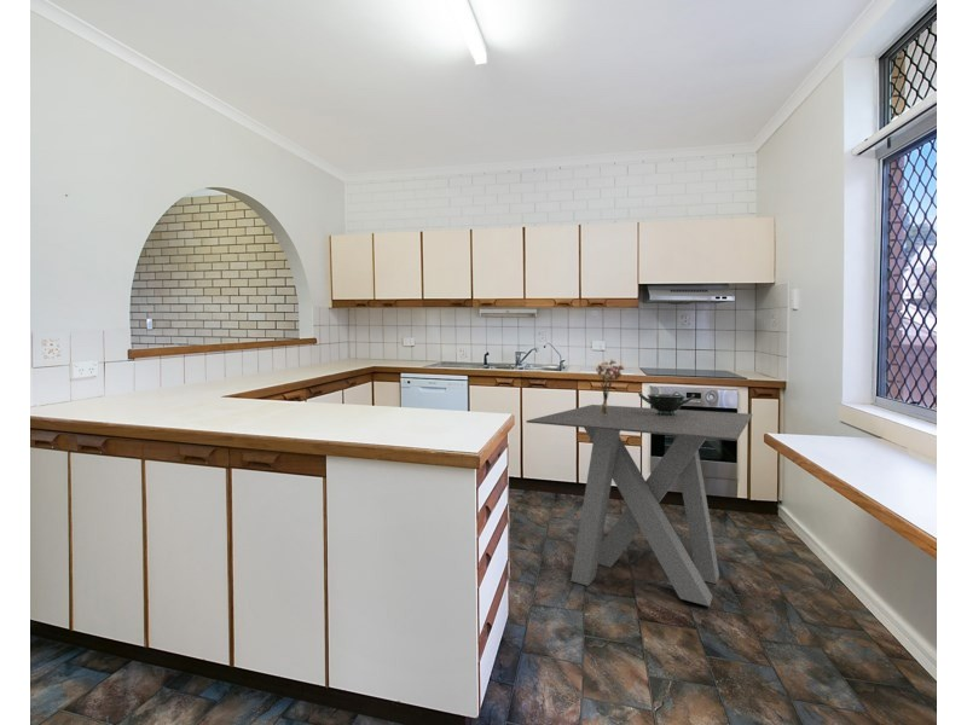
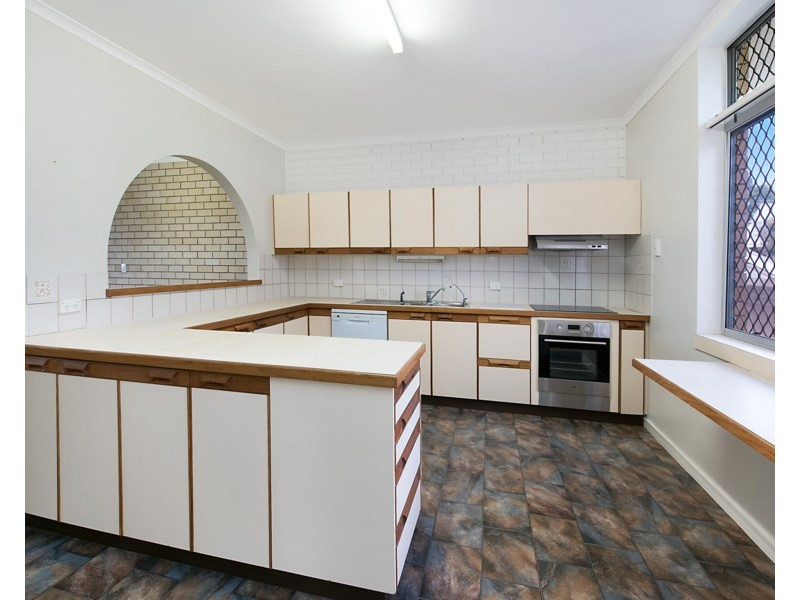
- bouquet [595,358,625,416]
- dining table [525,404,753,608]
- bowl [637,392,696,416]
